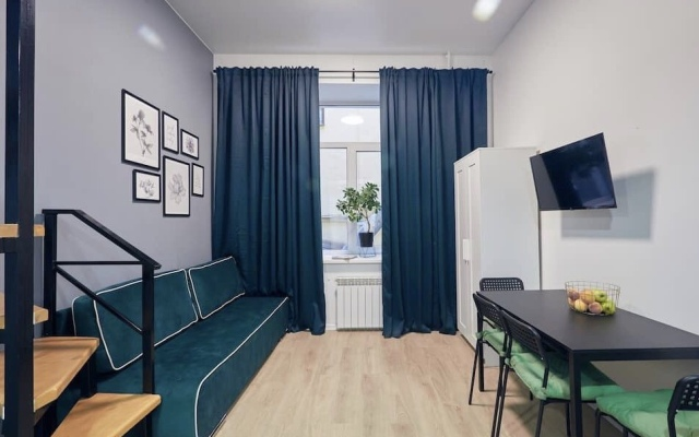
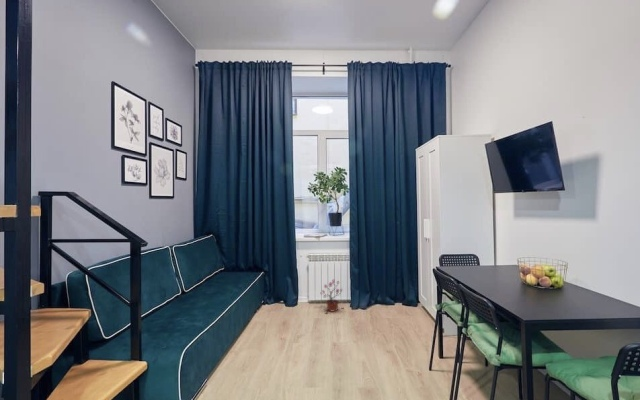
+ potted plant [320,278,344,314]
